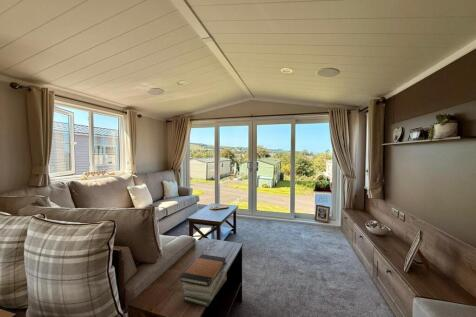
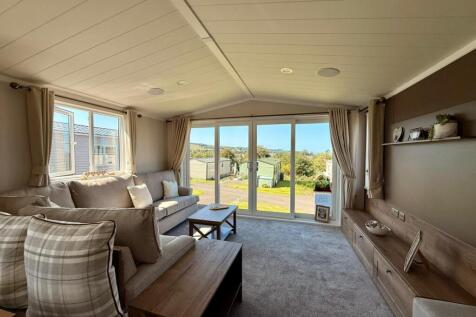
- book stack [179,253,228,308]
